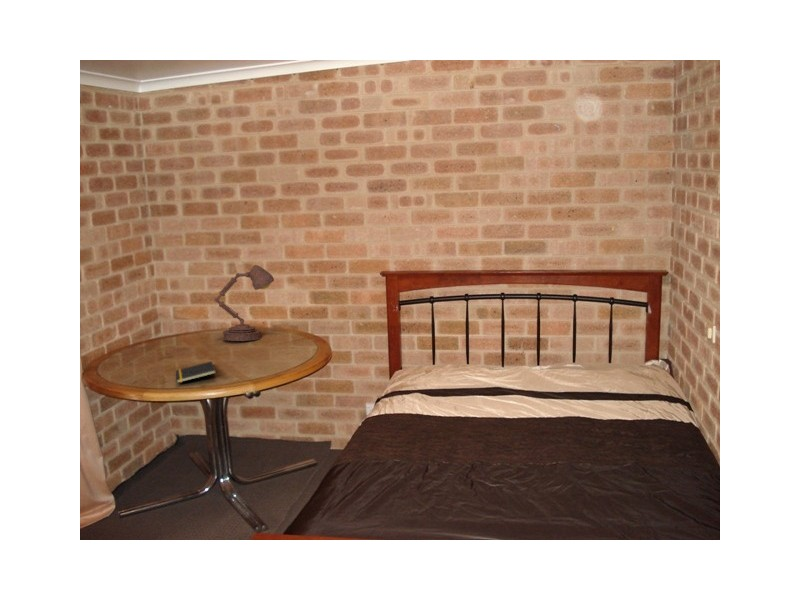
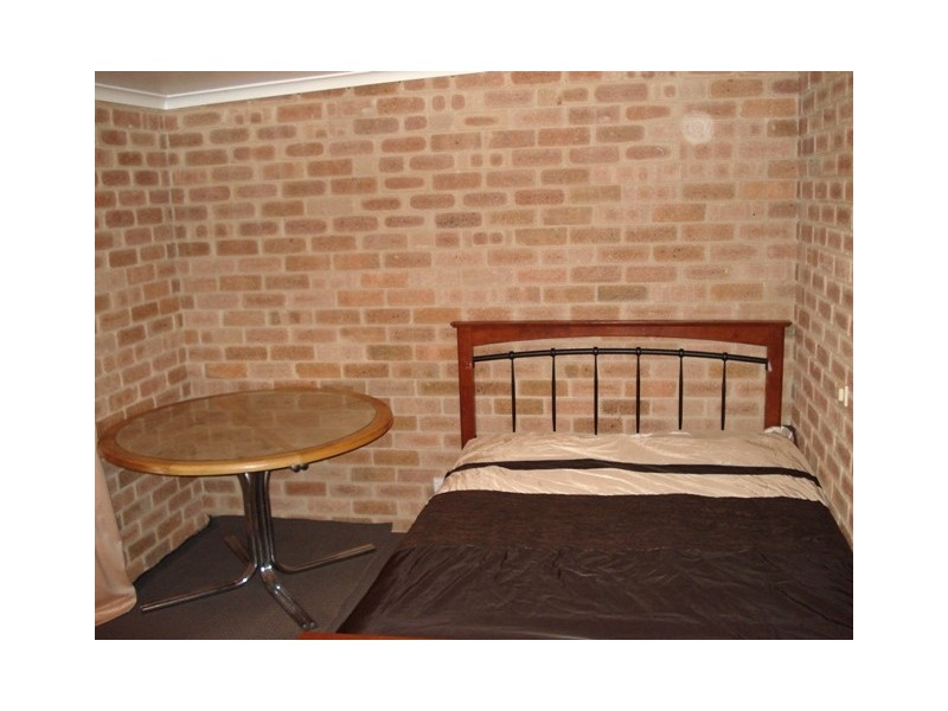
- desk lamp [213,264,275,342]
- notepad [175,360,217,384]
